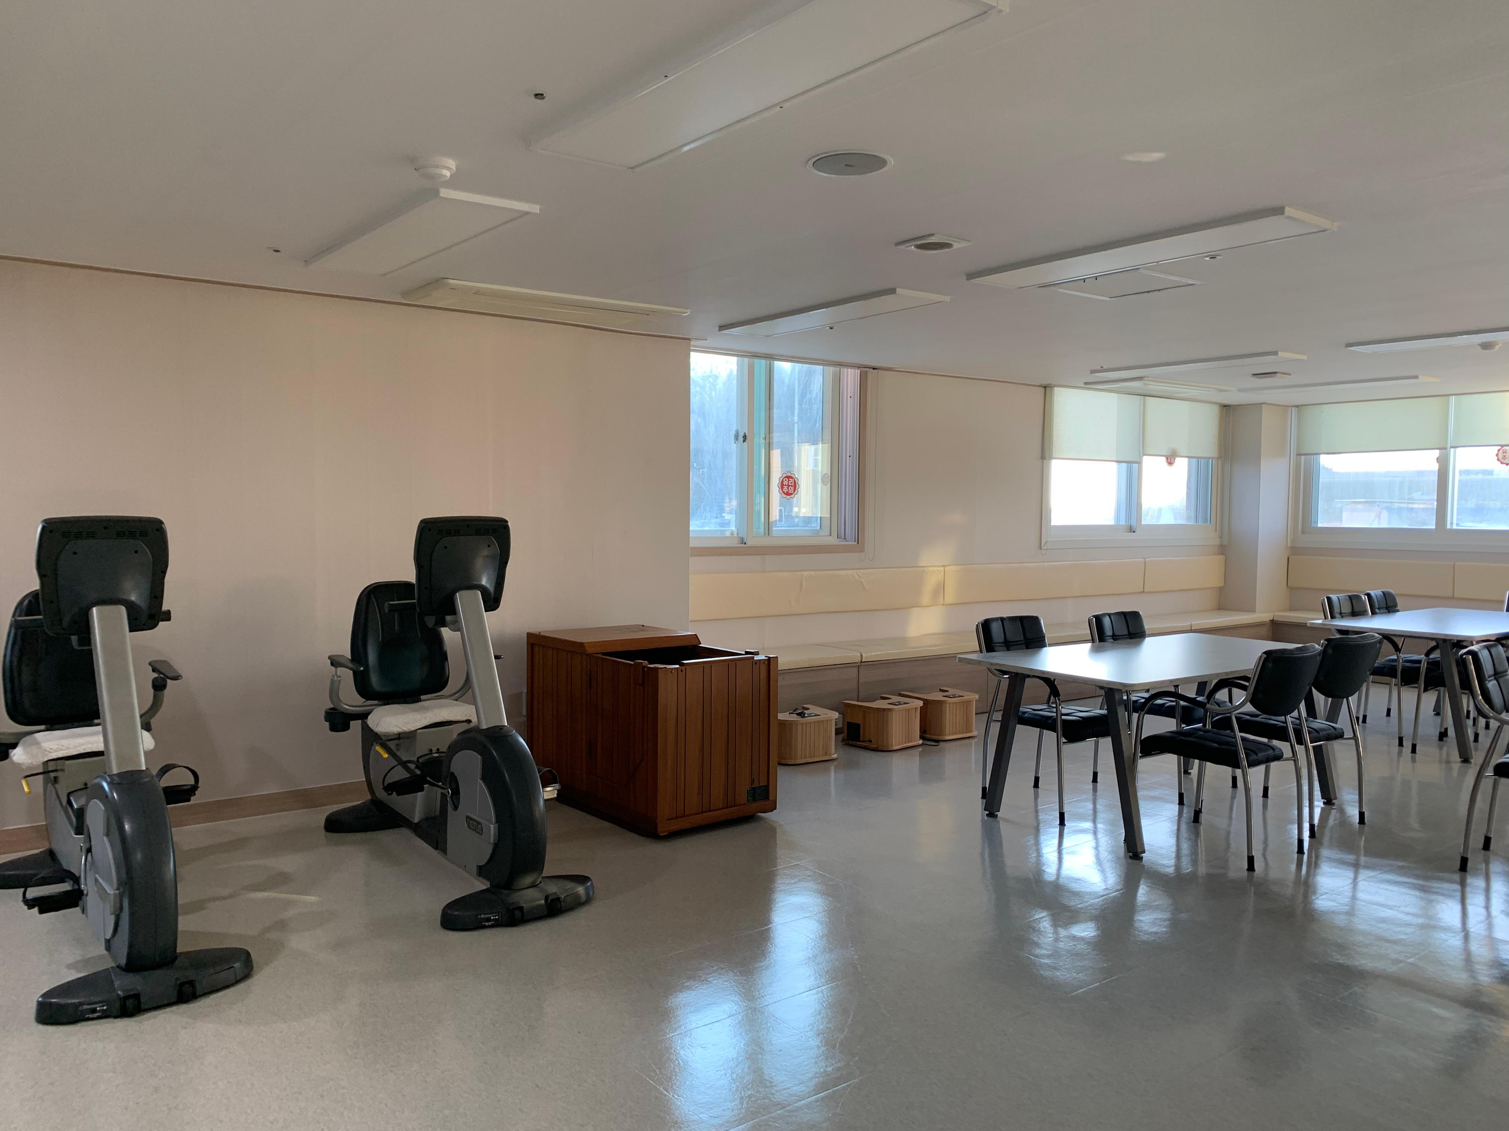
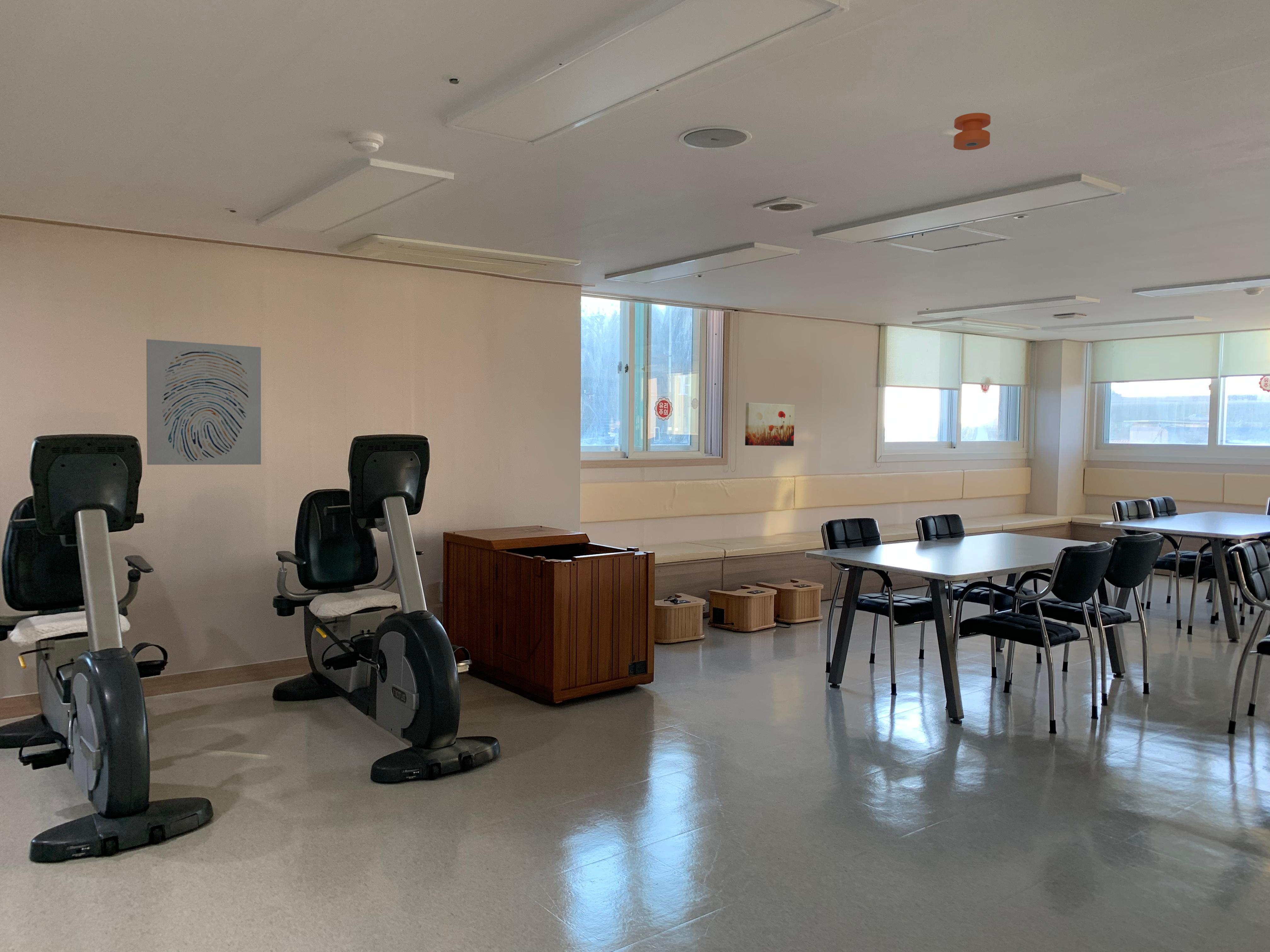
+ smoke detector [953,112,991,150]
+ wall art [745,402,795,446]
+ wall art [146,339,261,465]
